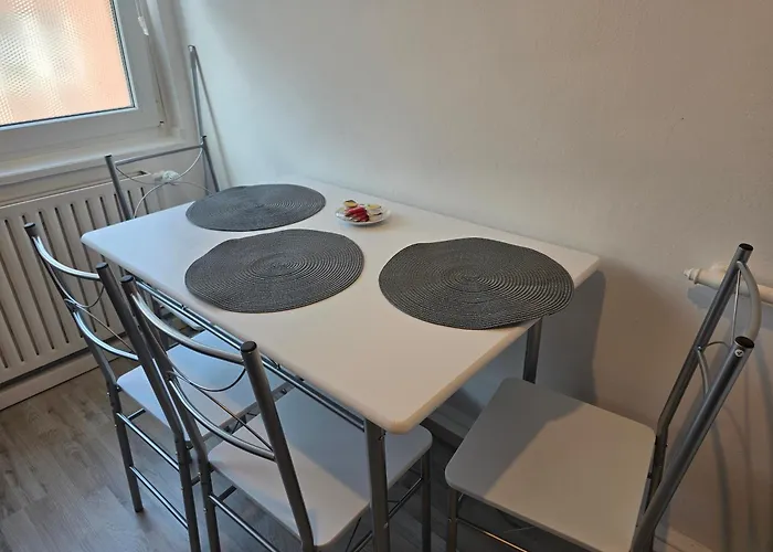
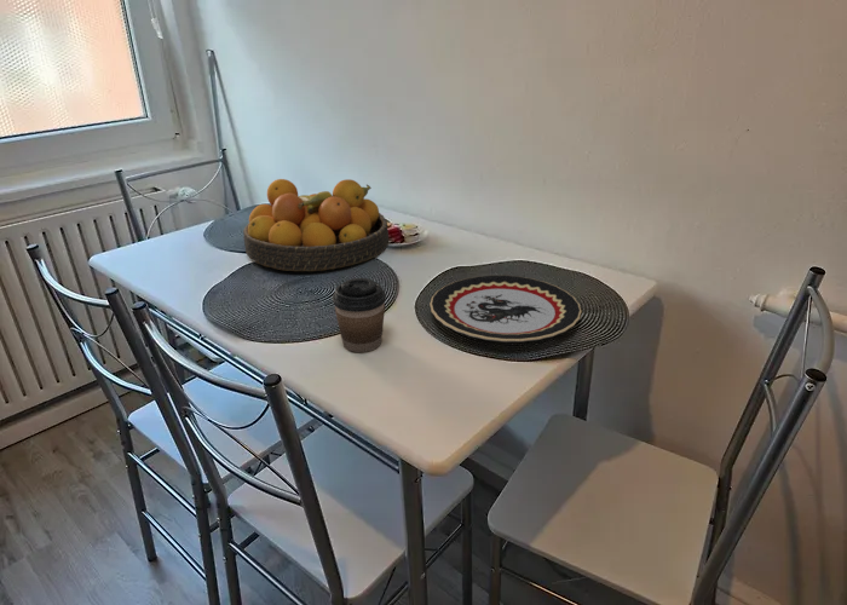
+ plate [428,273,582,342]
+ fruit bowl [242,178,390,272]
+ coffee cup [332,277,387,353]
